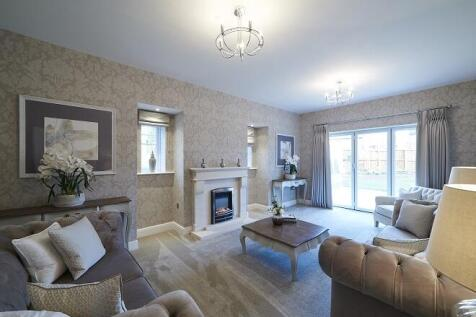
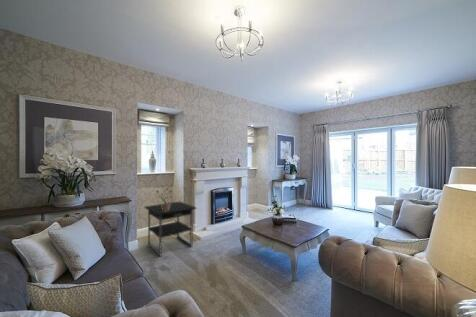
+ nightstand [144,200,197,258]
+ potted plant [155,186,173,211]
